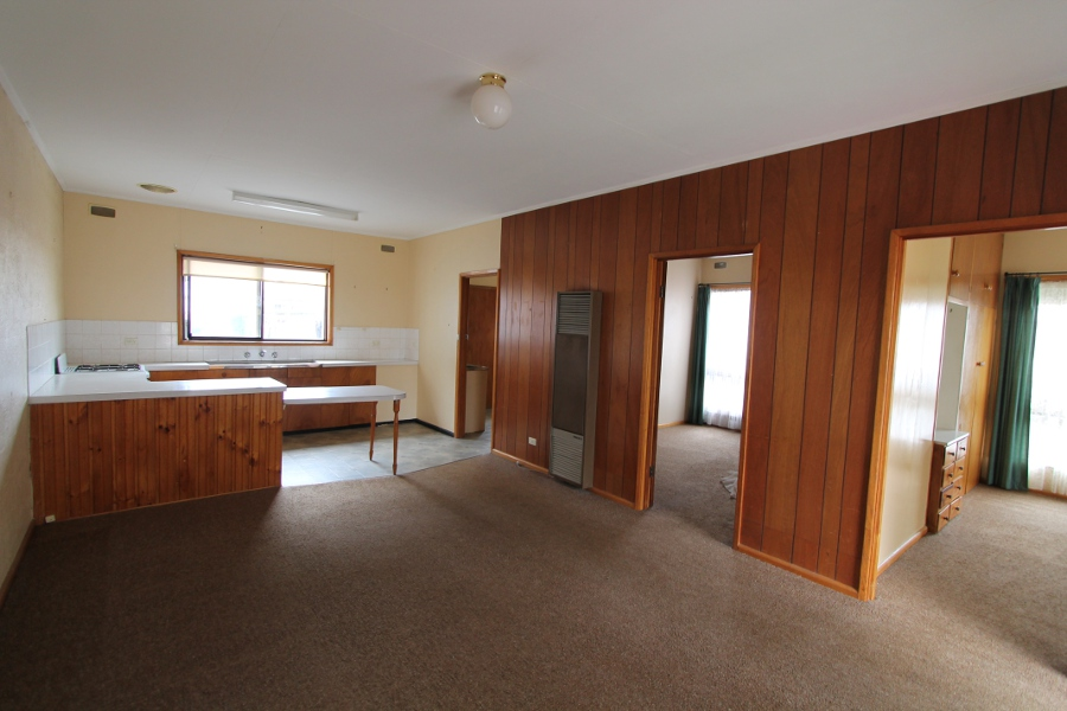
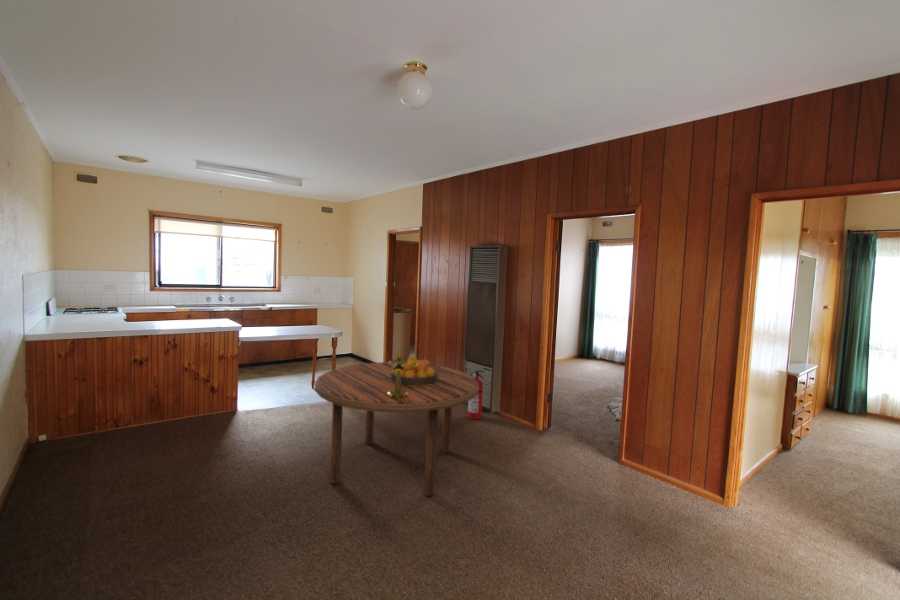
+ dining table [314,361,479,497]
+ candlestick [388,348,409,398]
+ fruit bowl [391,355,438,385]
+ fire extinguisher [467,369,485,420]
